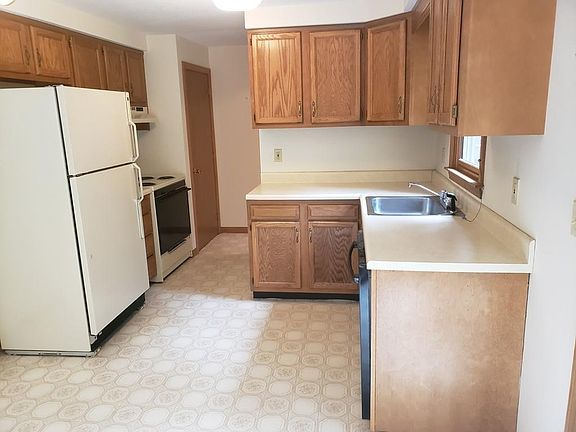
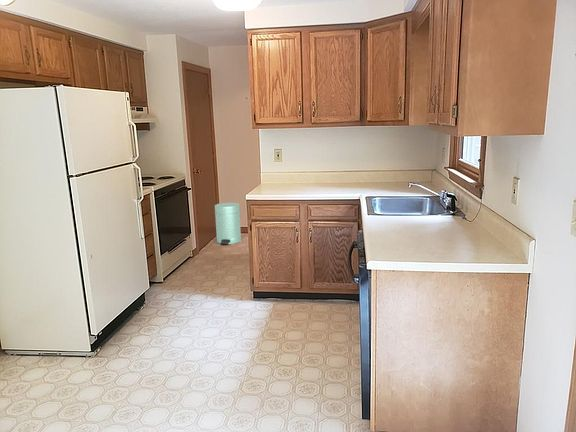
+ trash can [214,202,242,245]
